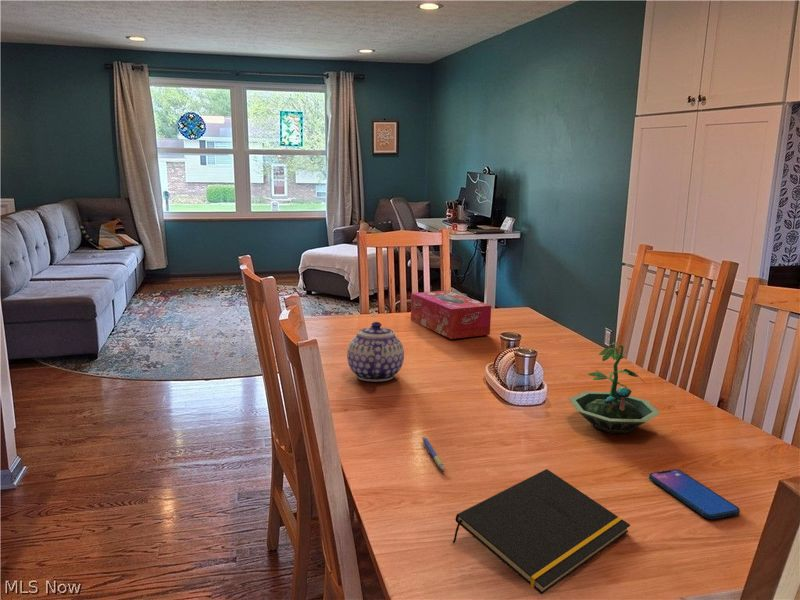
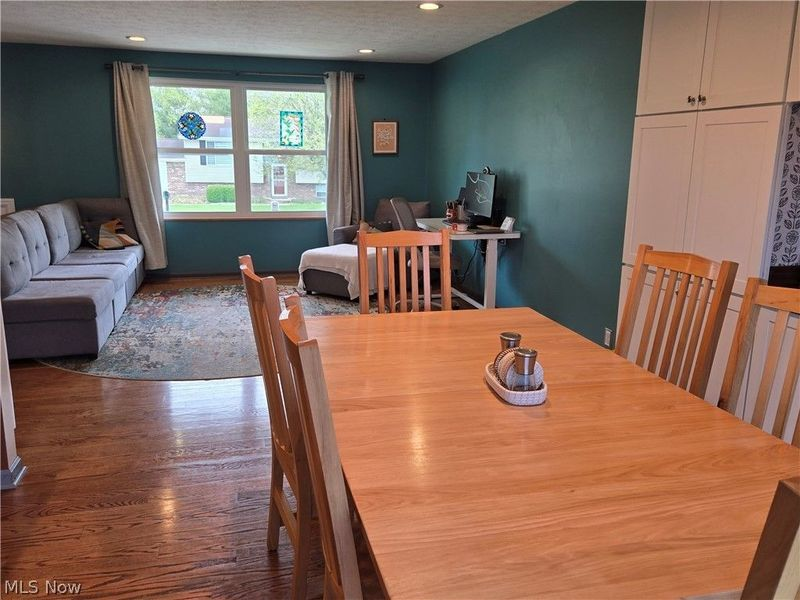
- tissue box [410,290,492,340]
- terrarium [568,342,661,434]
- notepad [452,468,631,595]
- teapot [346,321,405,382]
- smartphone [648,468,741,520]
- pen [422,436,446,472]
